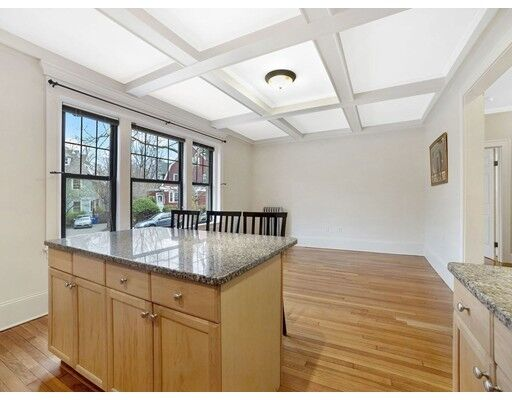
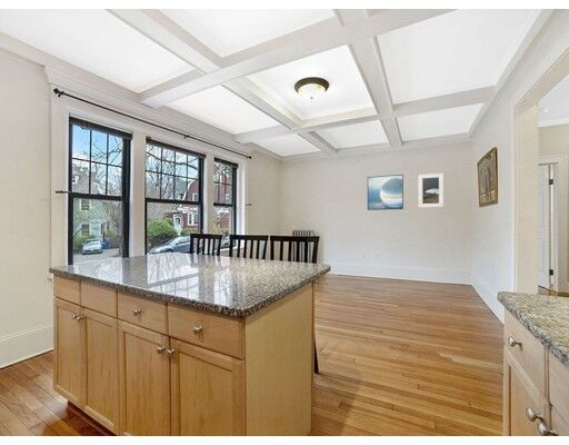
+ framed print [367,174,405,211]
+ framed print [418,172,445,208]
